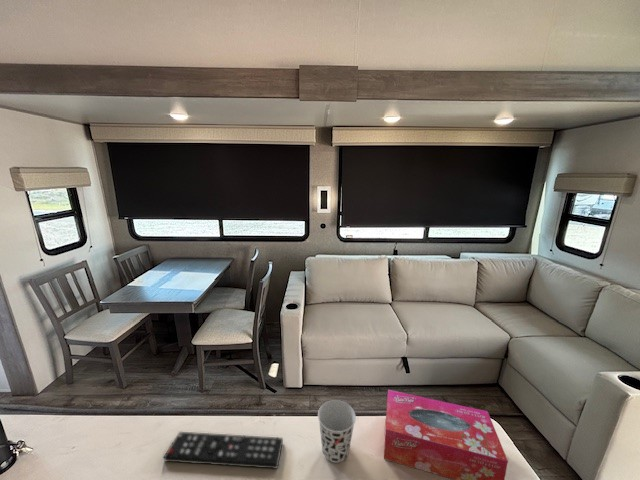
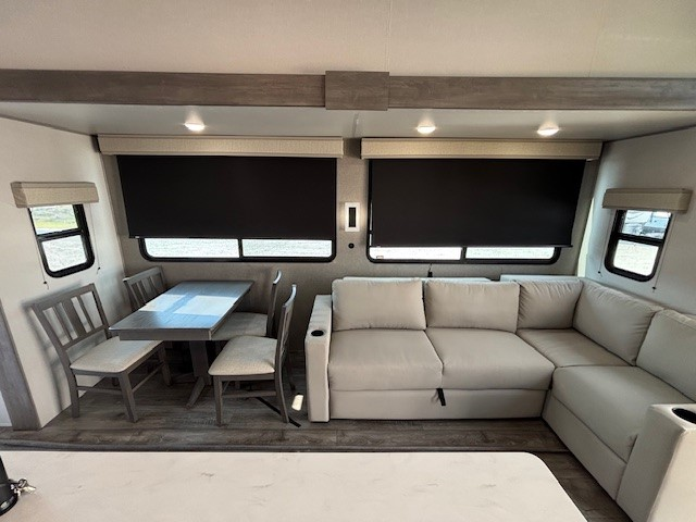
- cup [317,399,357,464]
- remote control [163,431,284,470]
- tissue box [383,389,509,480]
